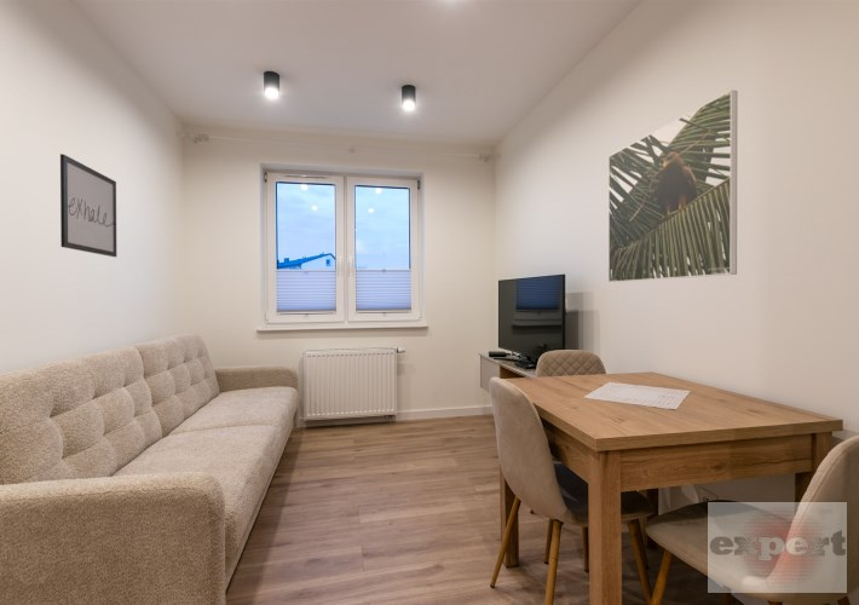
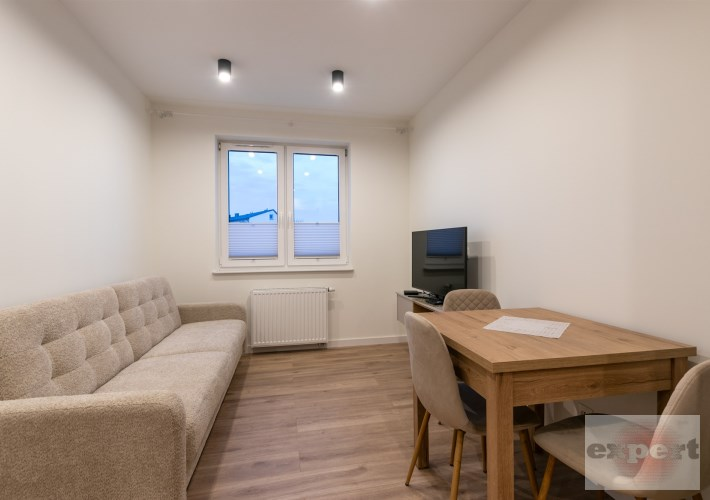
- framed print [607,88,738,283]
- wall art [59,152,117,258]
